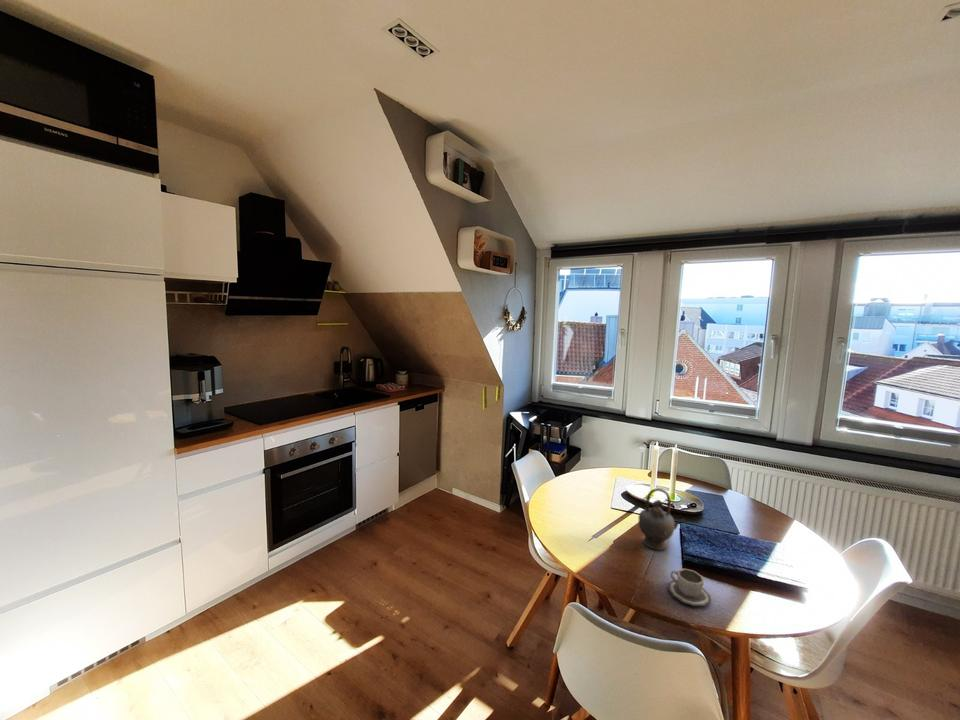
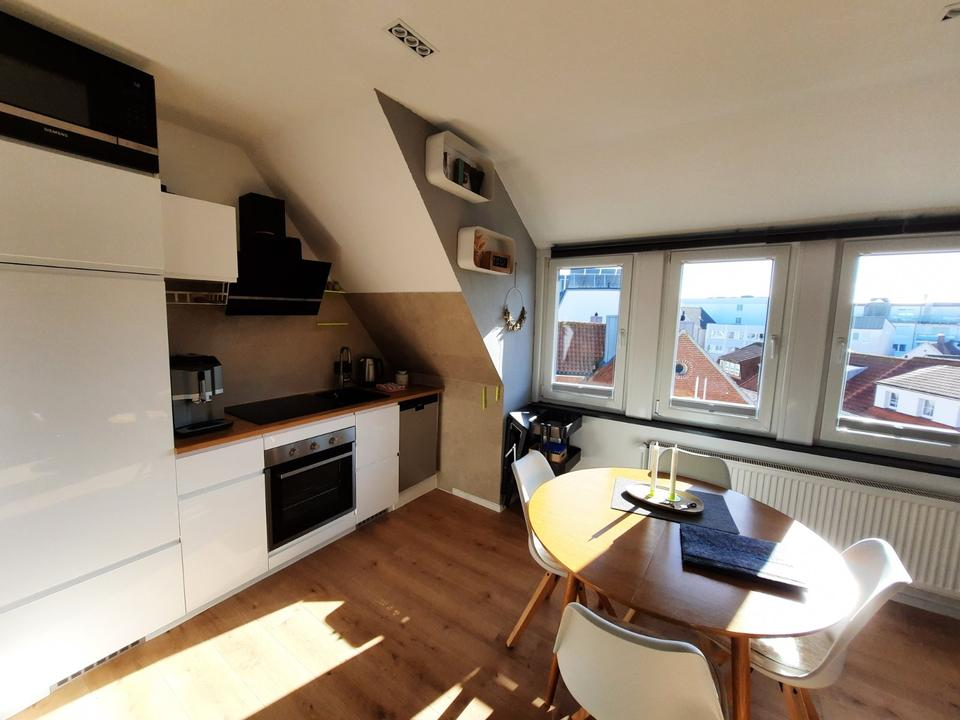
- cup [667,568,712,607]
- teapot [638,487,685,551]
